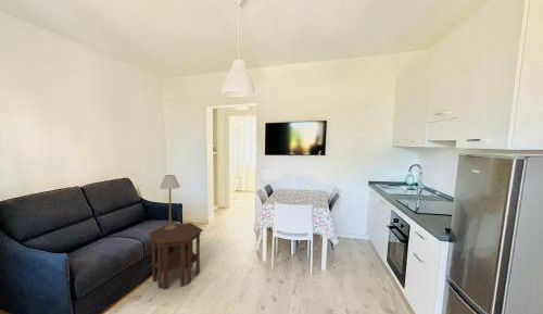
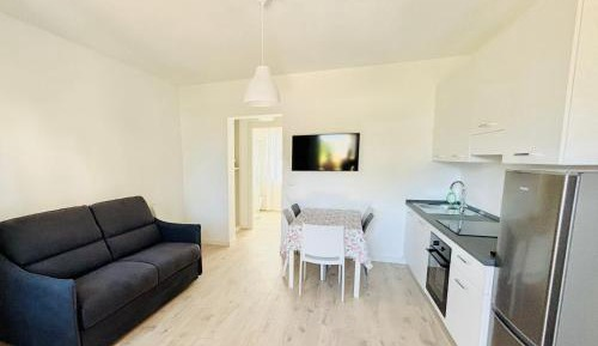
- side table [148,222,204,290]
- table lamp [159,174,181,230]
